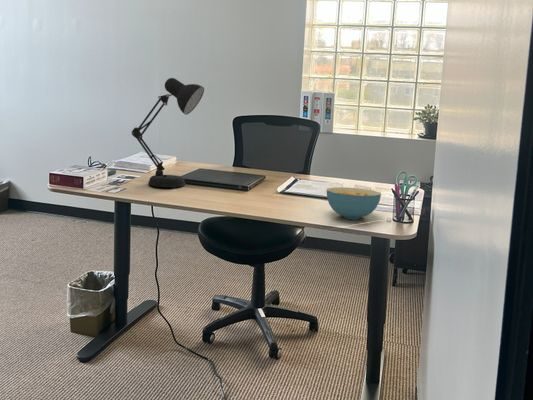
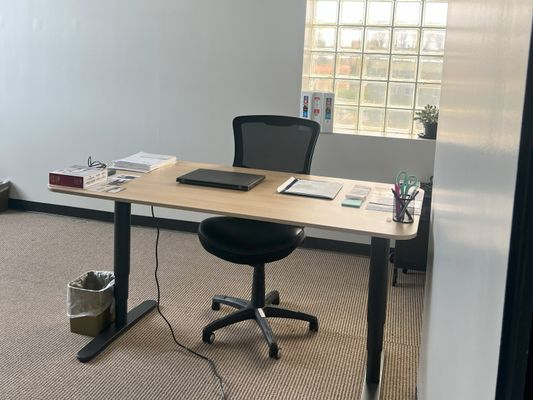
- cereal bowl [326,186,382,220]
- desk lamp [131,77,205,188]
